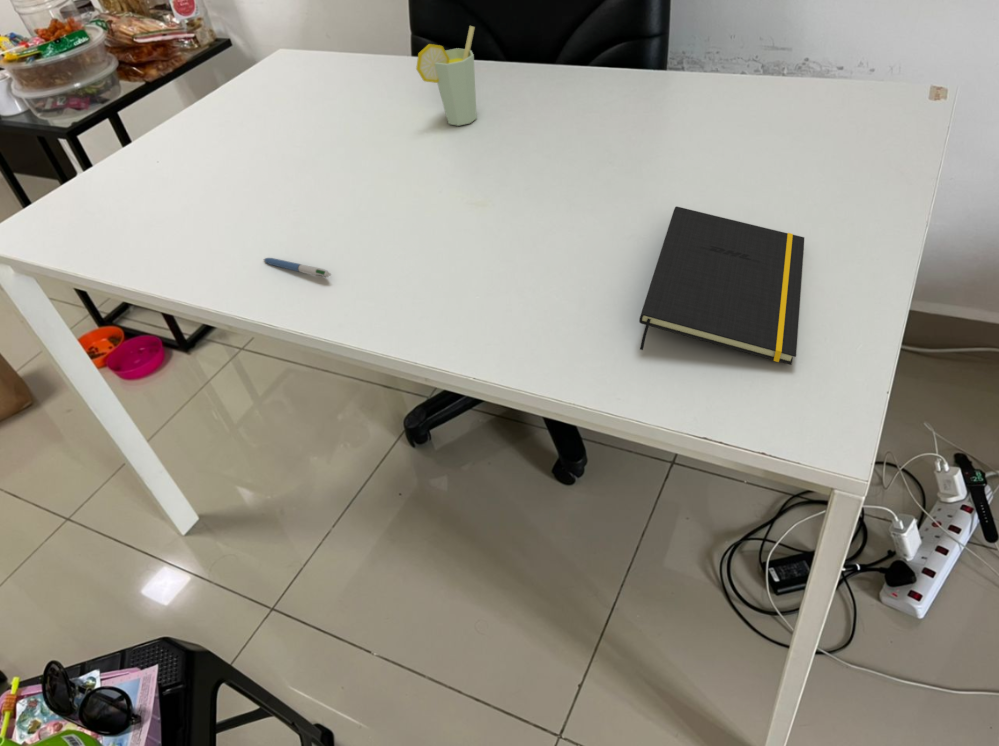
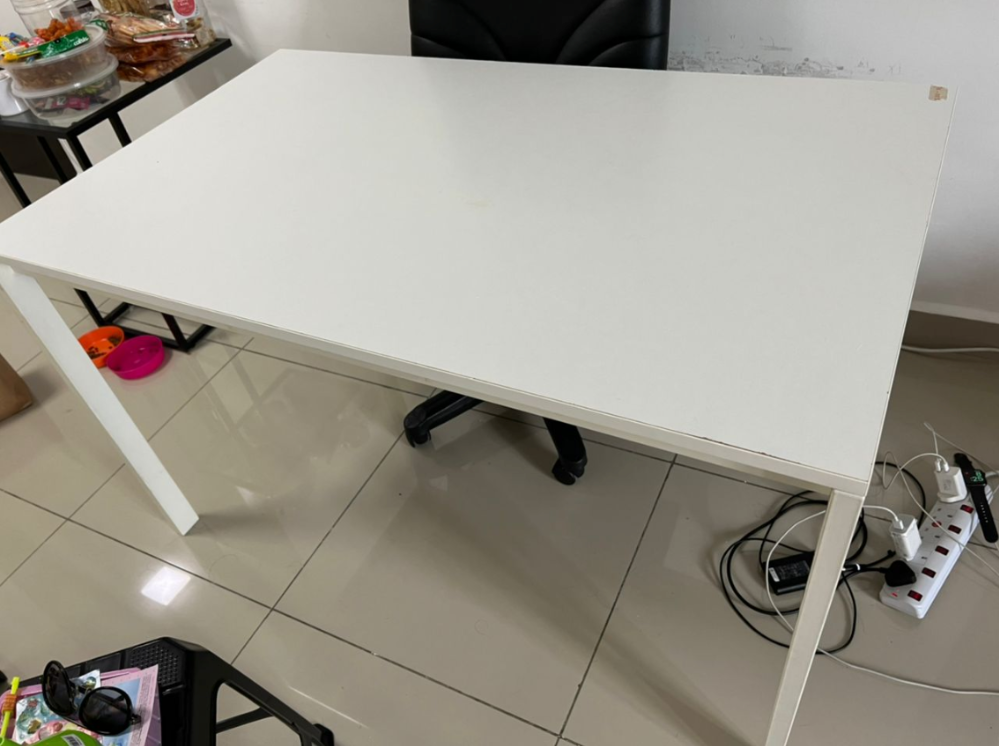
- pen [262,257,332,278]
- cup [415,25,478,127]
- notepad [638,206,805,366]
